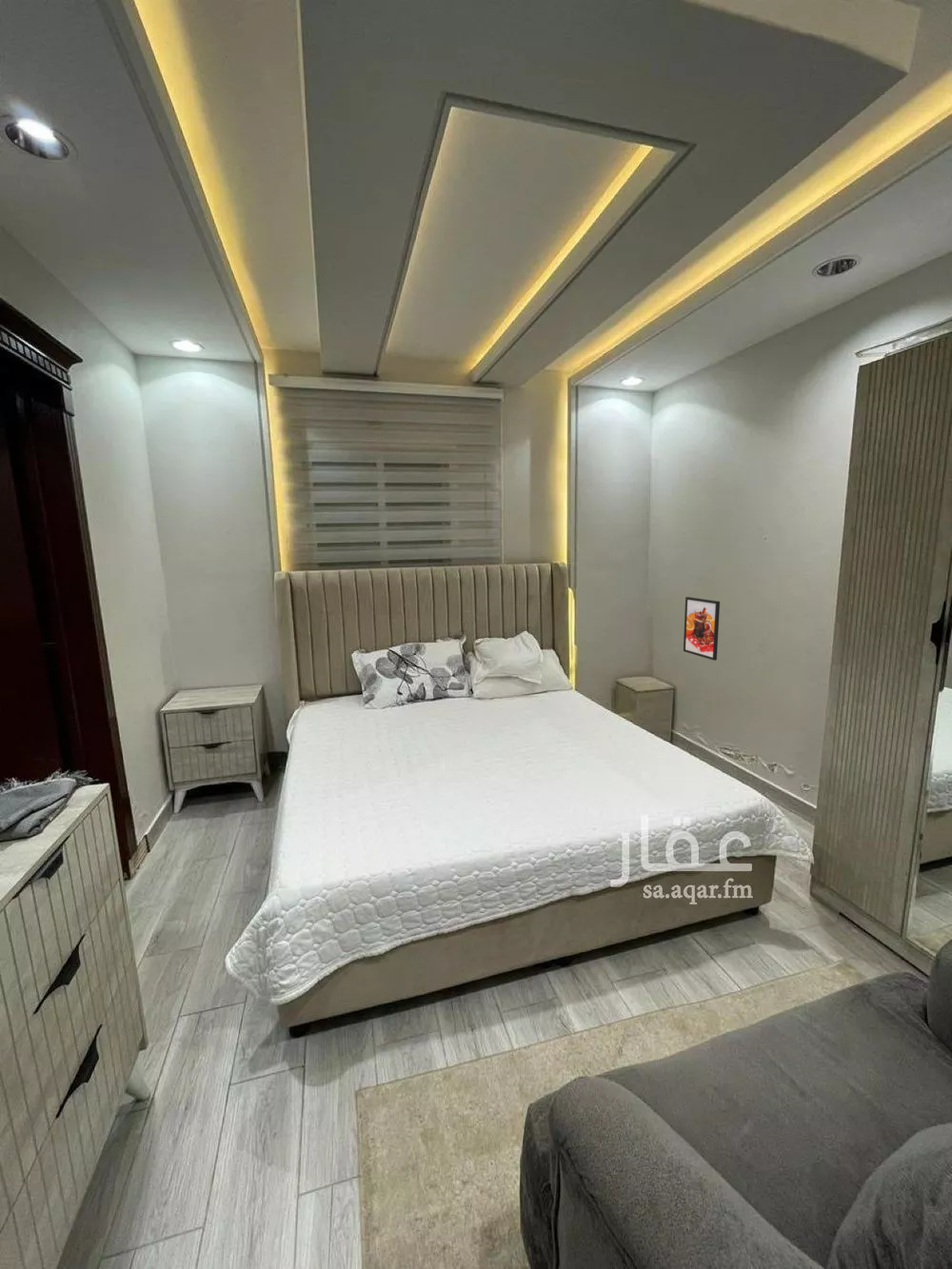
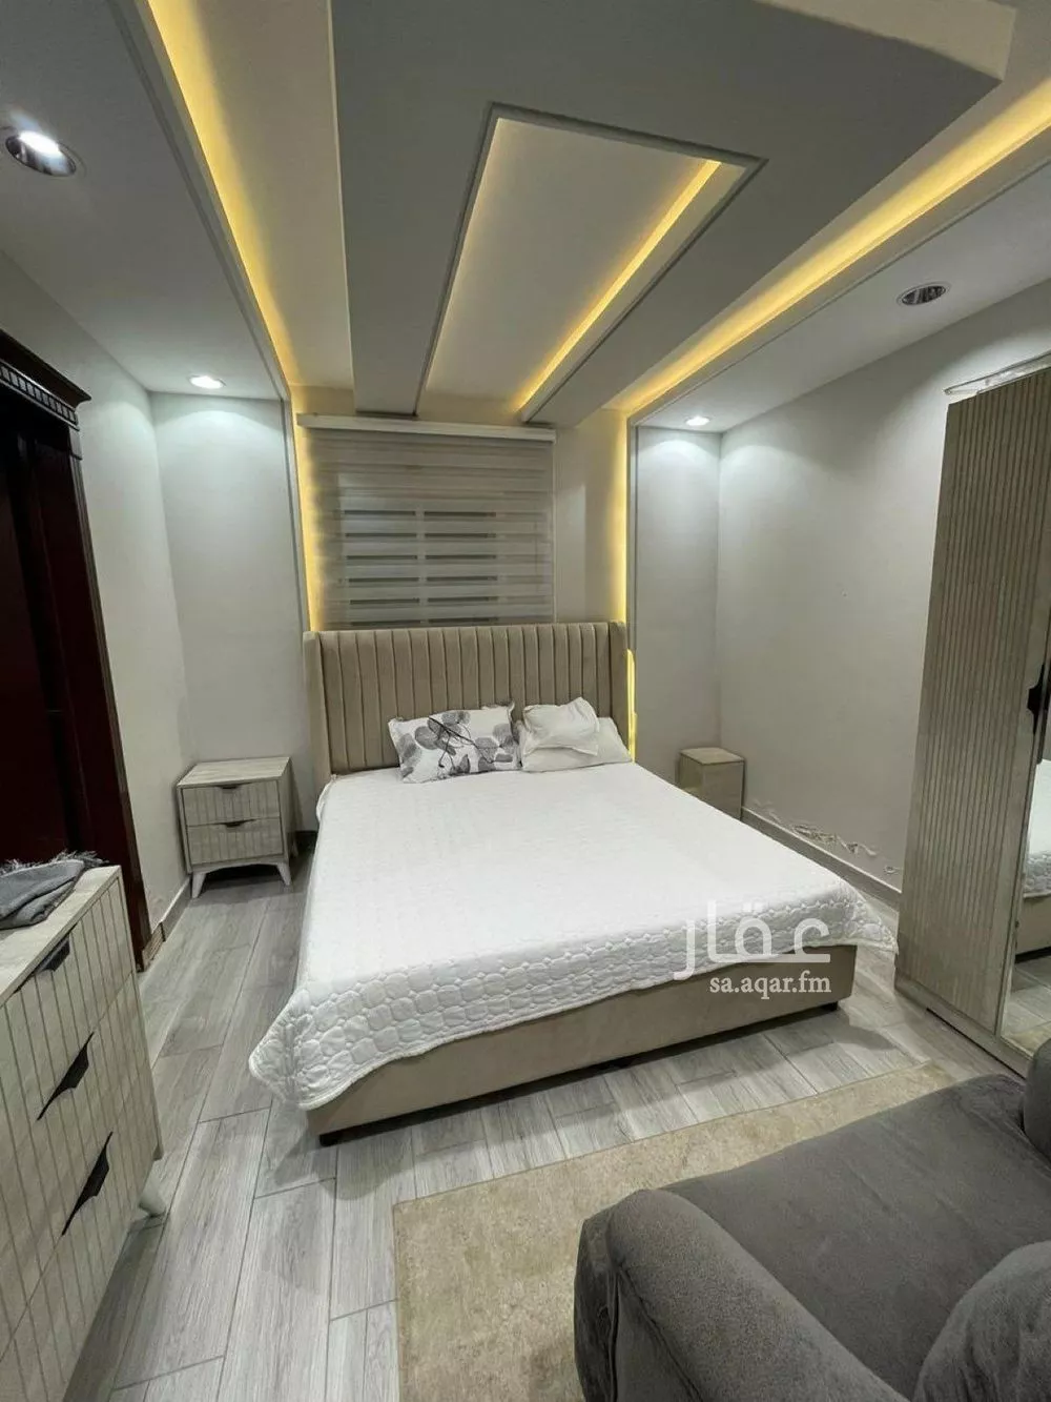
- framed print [683,596,721,662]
